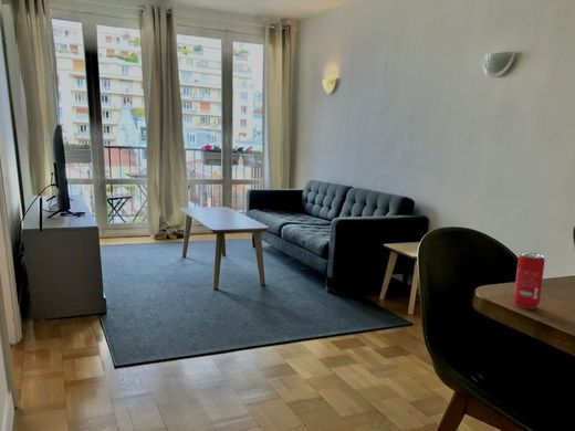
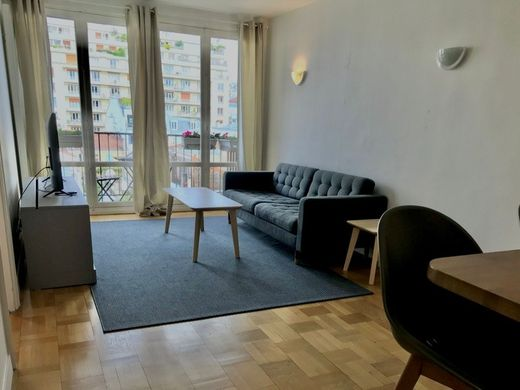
- beverage can [513,251,546,309]
